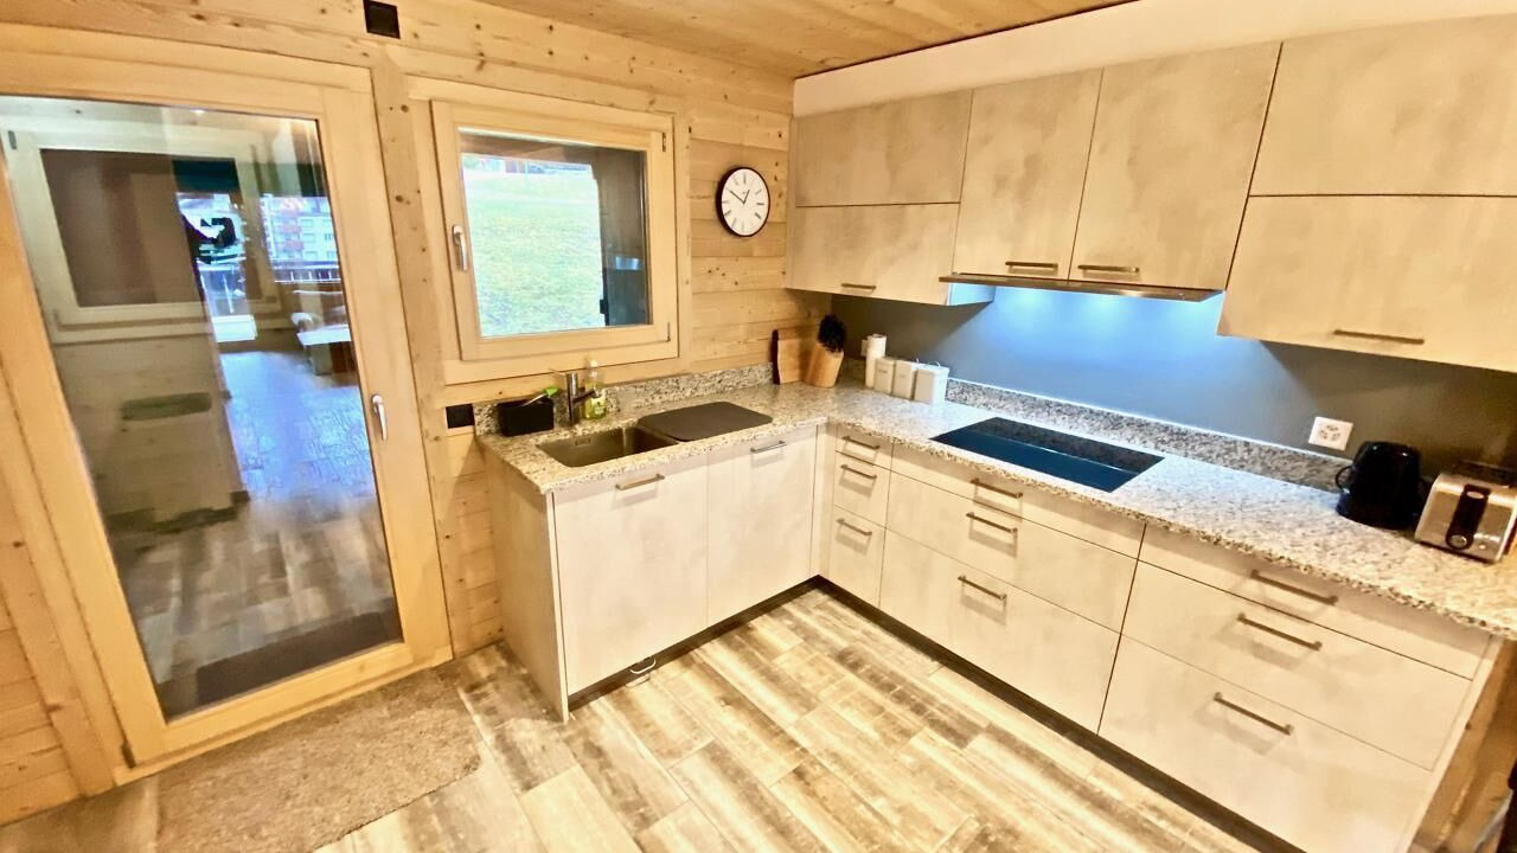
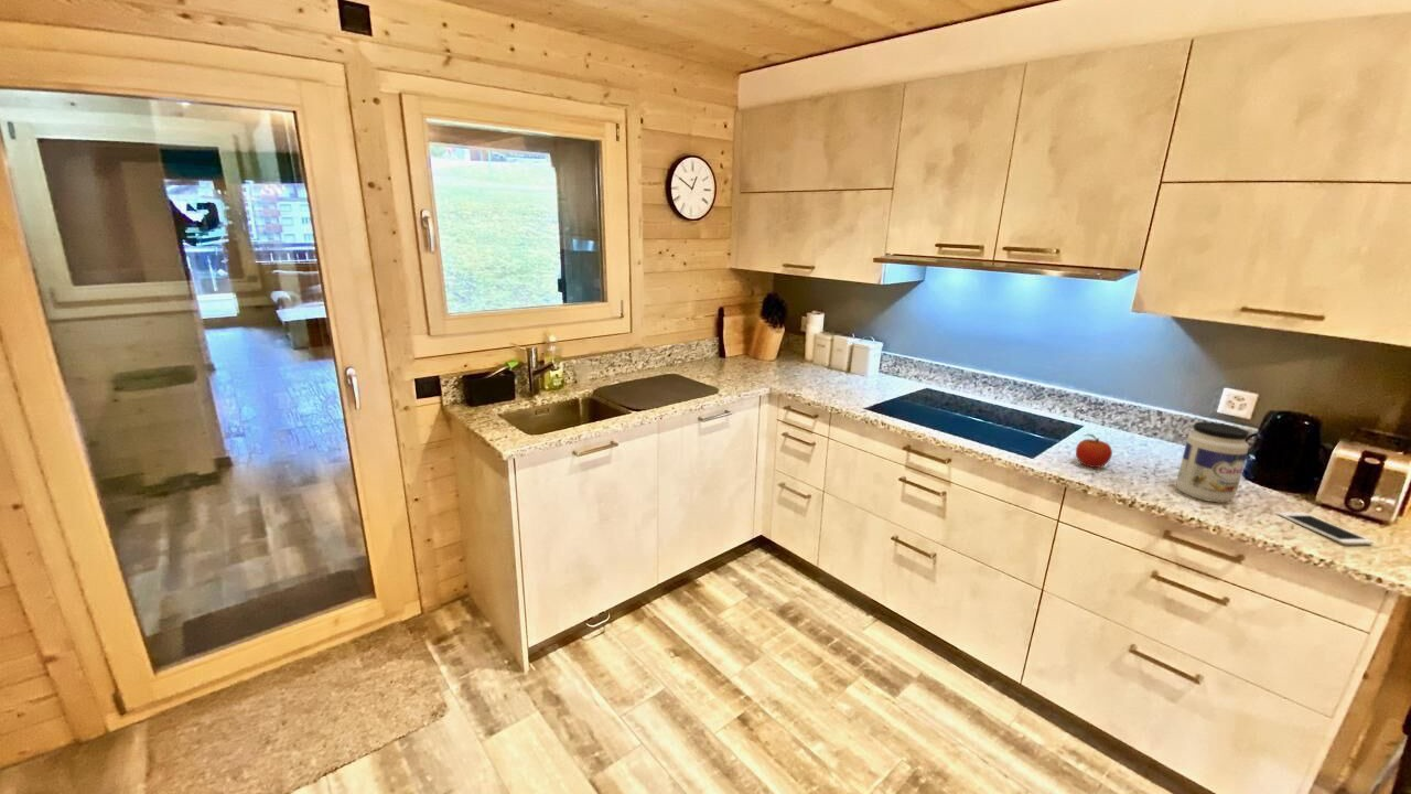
+ jar [1175,421,1250,503]
+ fruit [1075,433,1113,469]
+ cell phone [1275,512,1375,546]
